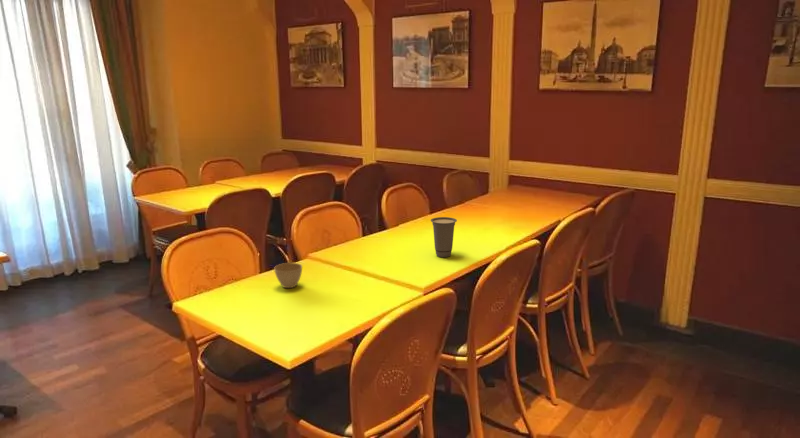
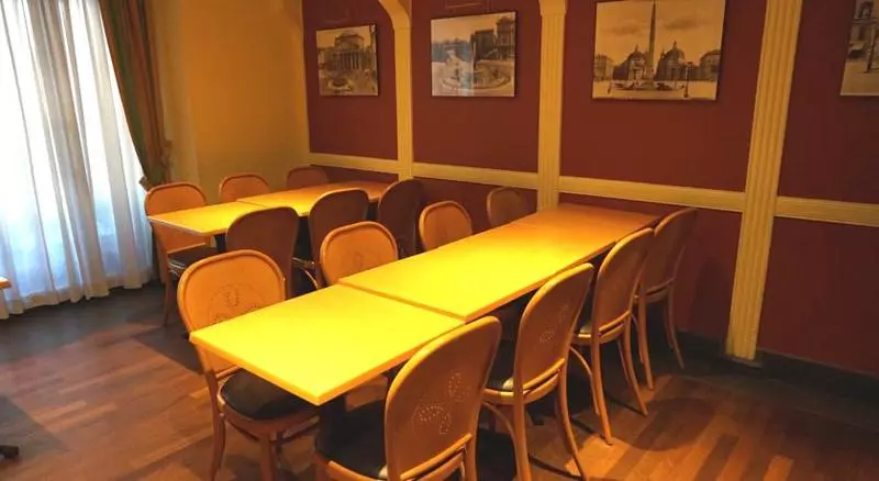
- cup [430,216,458,258]
- flower pot [273,262,303,289]
